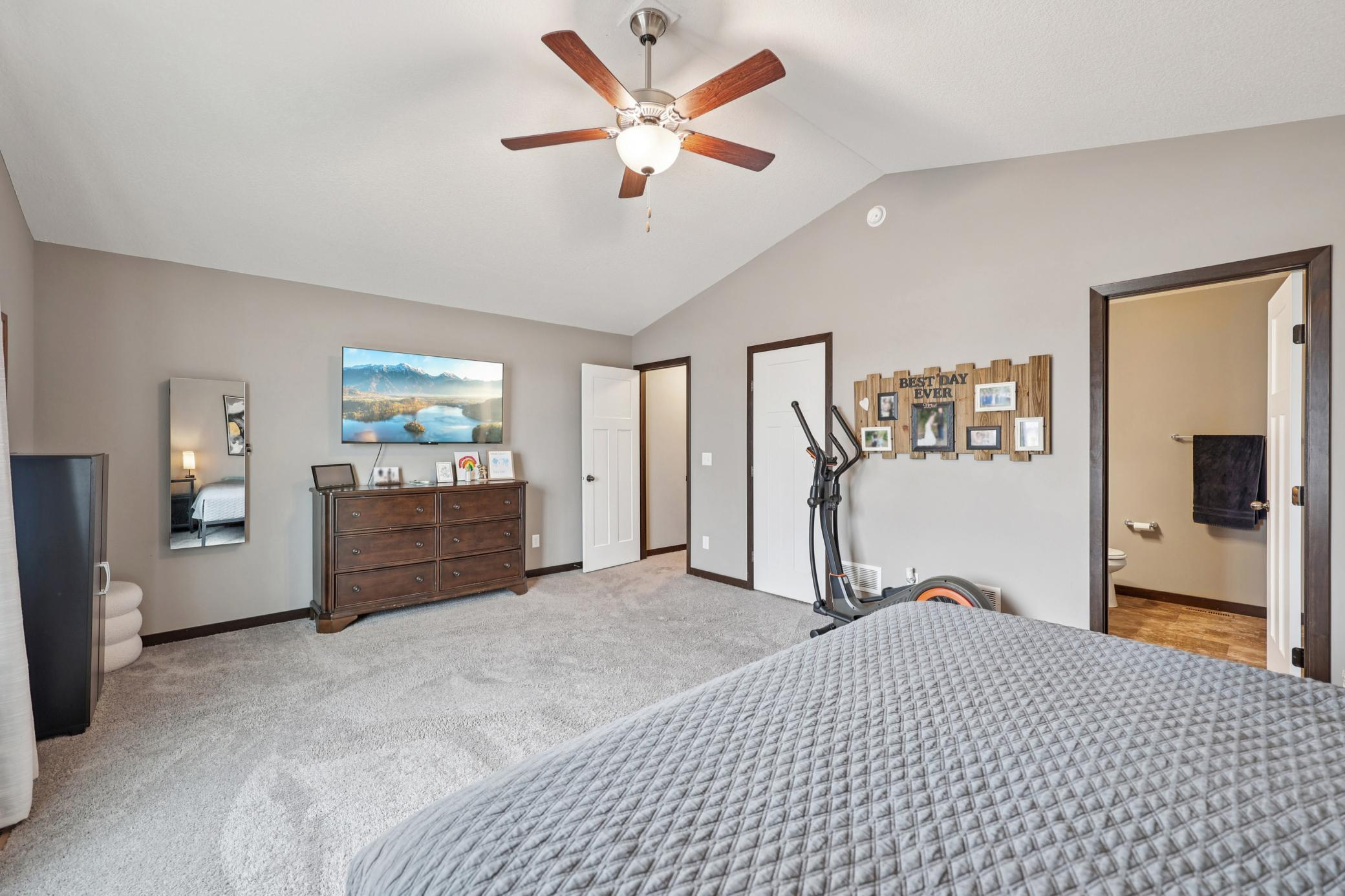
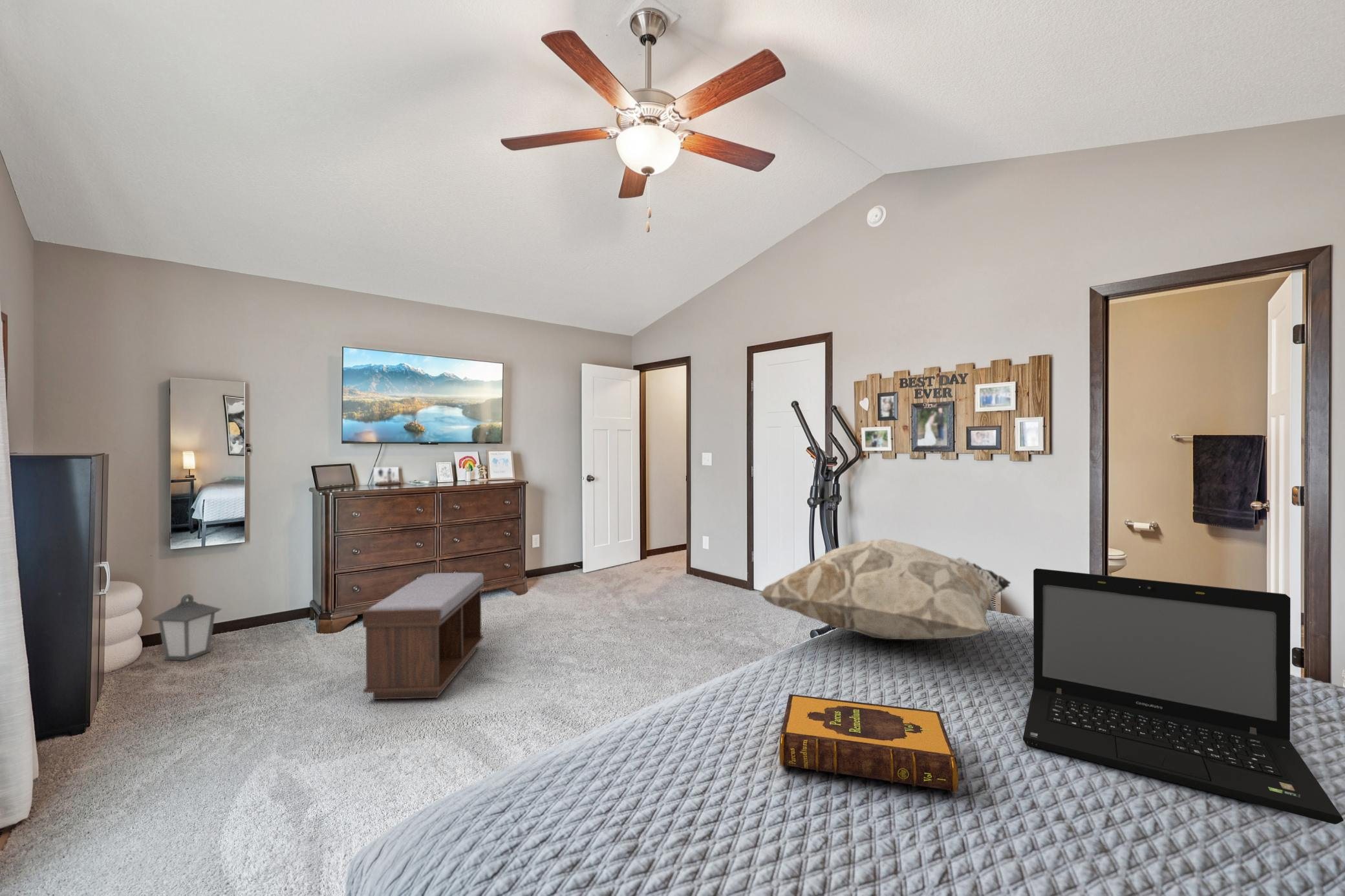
+ hardback book [779,694,959,793]
+ decorative pillow [758,538,1011,640]
+ lantern [150,593,222,661]
+ bench [362,572,484,700]
+ laptop [1022,568,1344,825]
